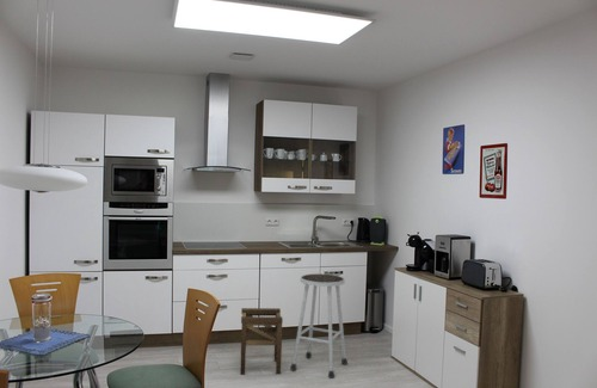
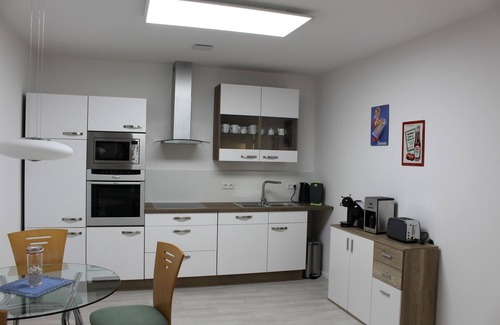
- stool [239,307,284,376]
- stool [289,272,349,378]
